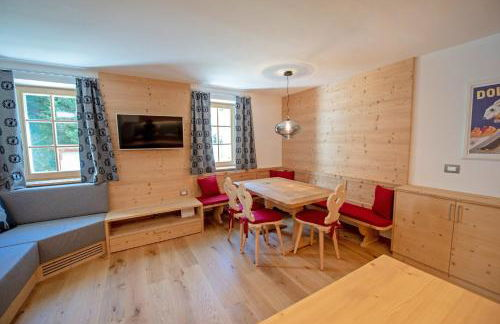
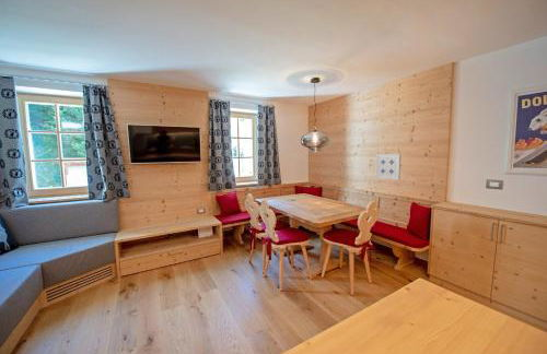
+ wall art [374,153,401,181]
